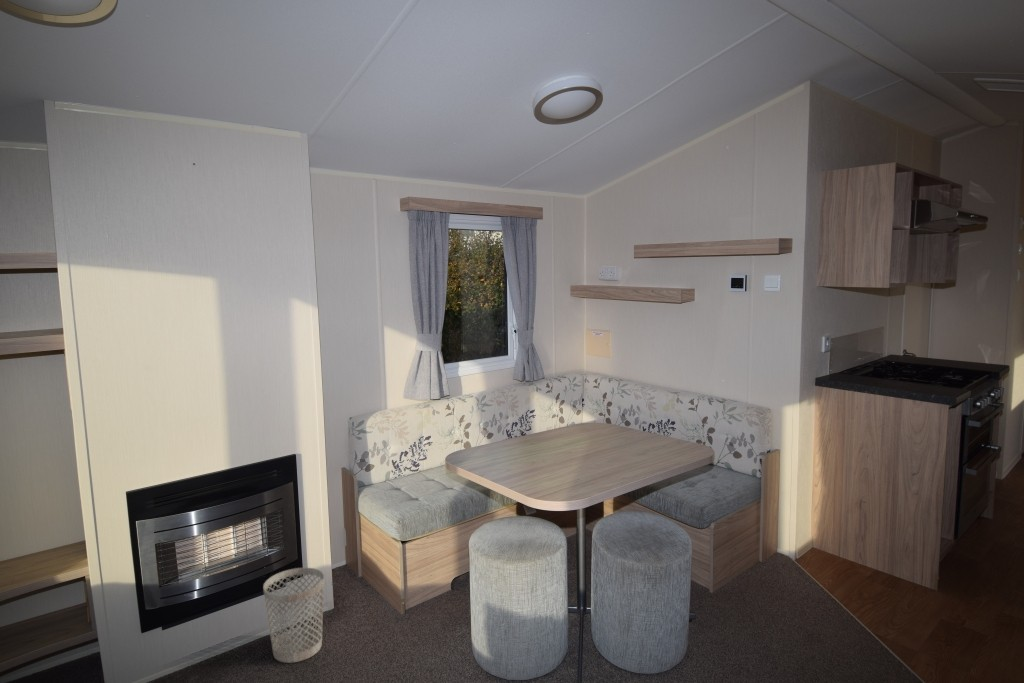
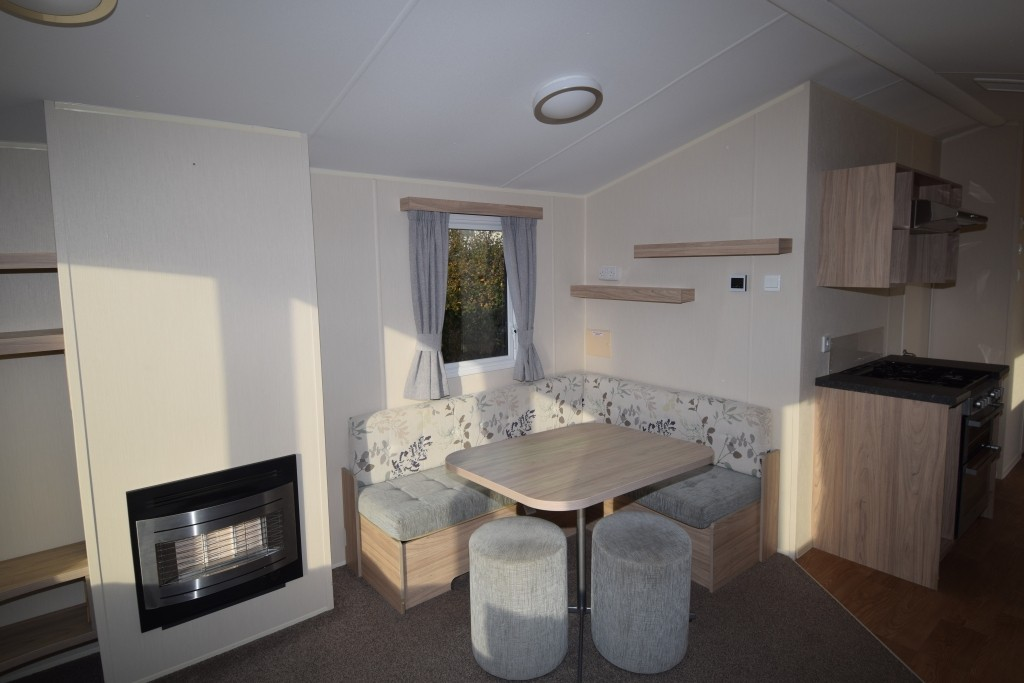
- wastebasket [262,567,325,664]
